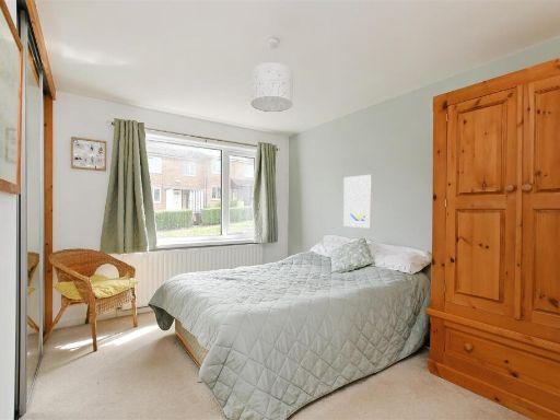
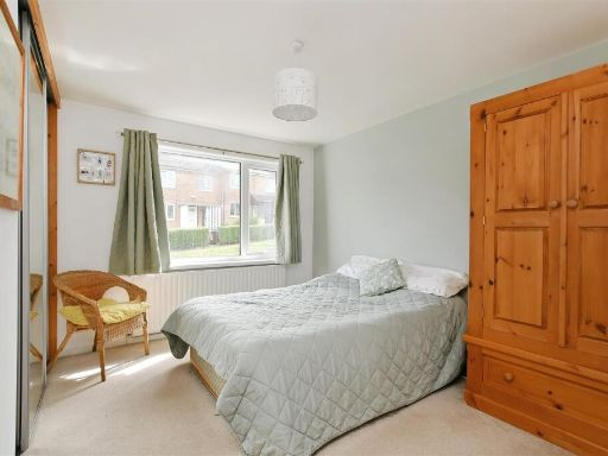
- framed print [342,174,373,229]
